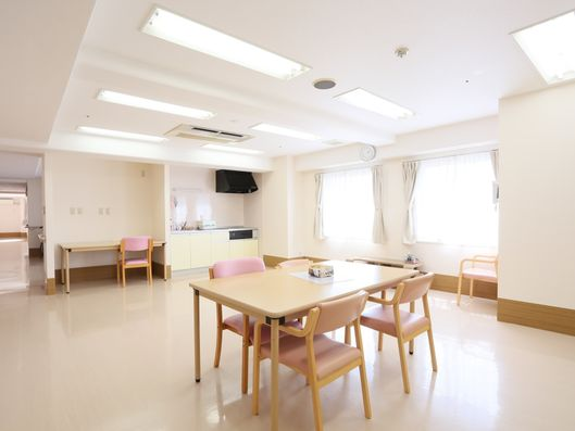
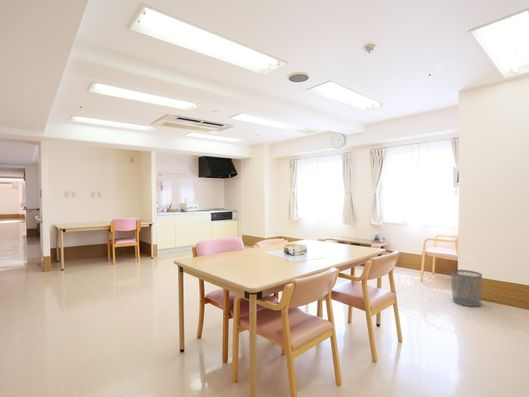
+ waste bin [450,269,483,307]
